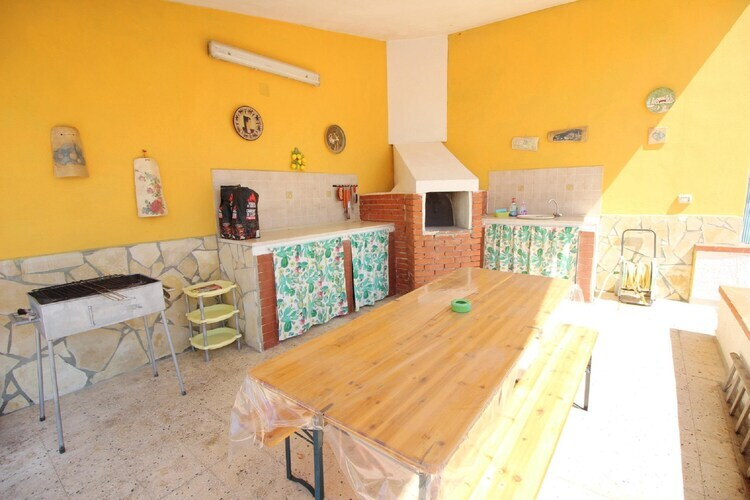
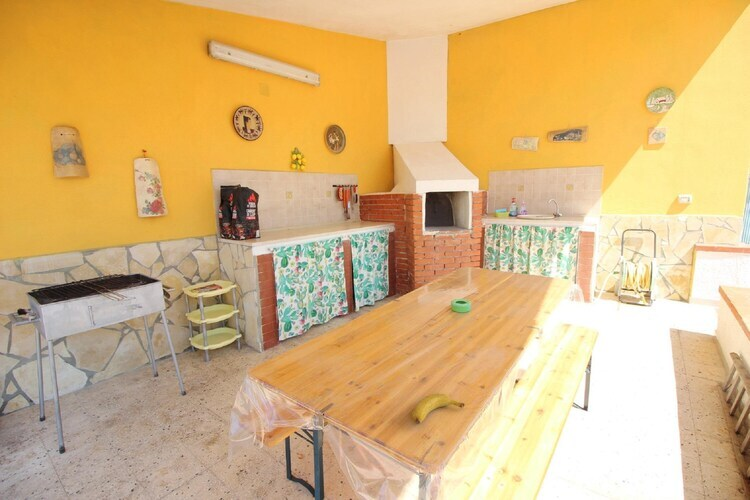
+ banana [411,393,465,425]
